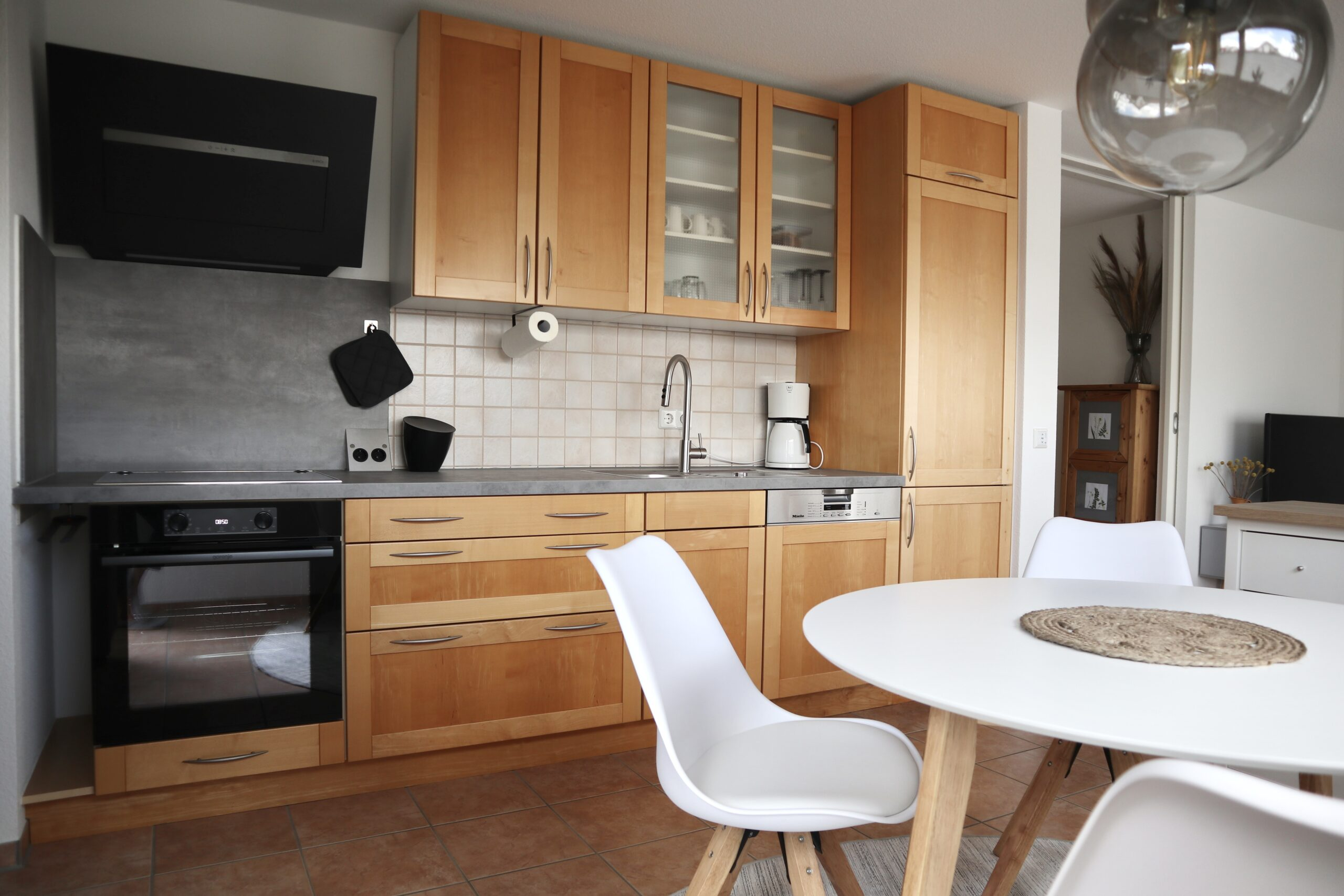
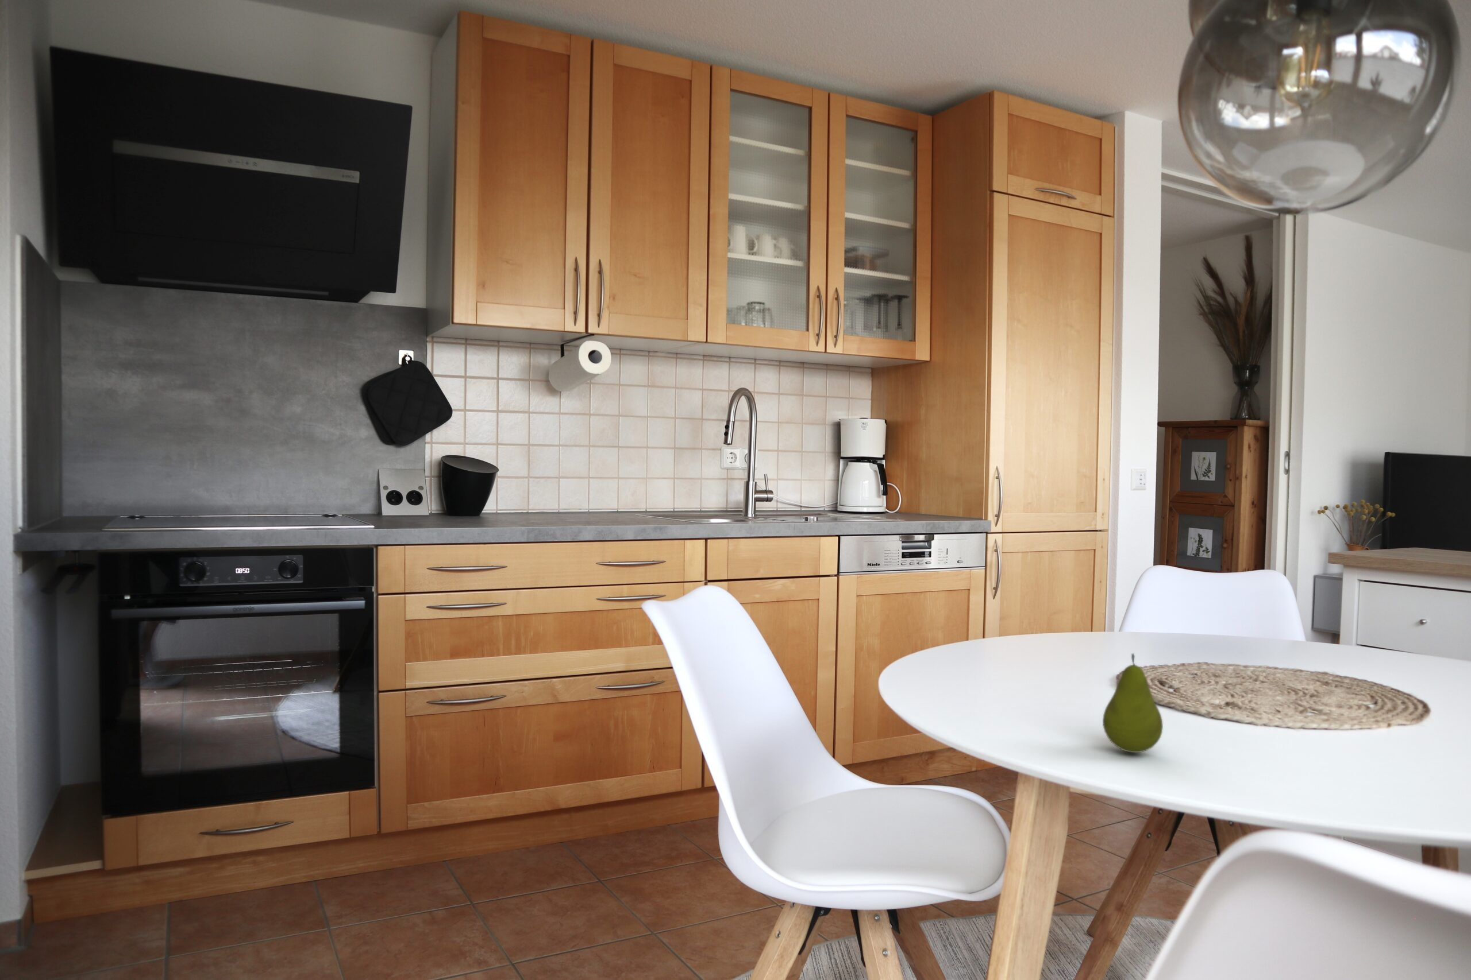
+ fruit [1102,652,1163,754]
